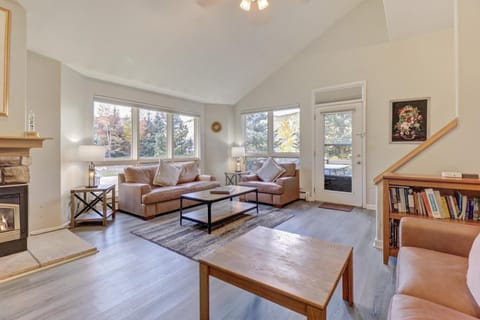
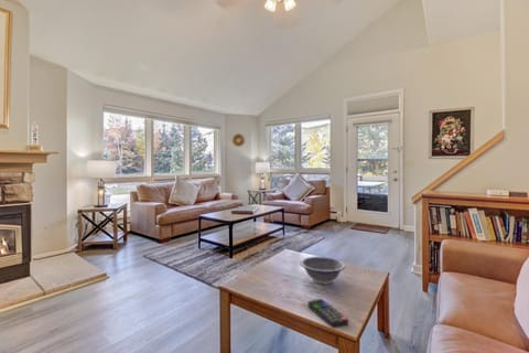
+ decorative bowl [299,255,347,285]
+ remote control [306,298,349,330]
